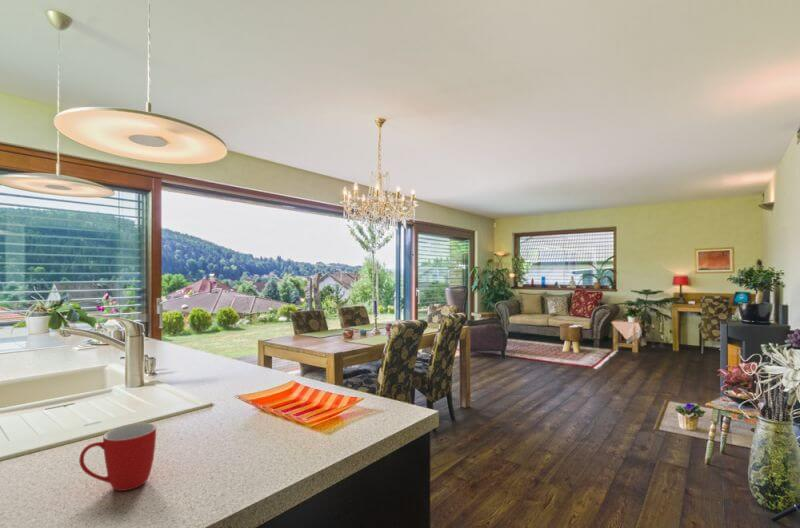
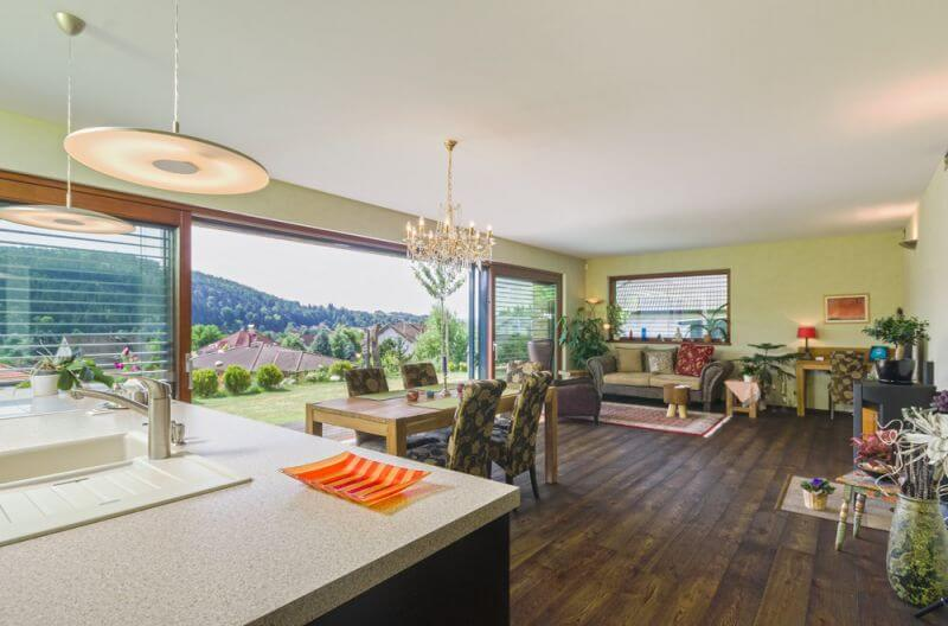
- mug [78,422,157,492]
